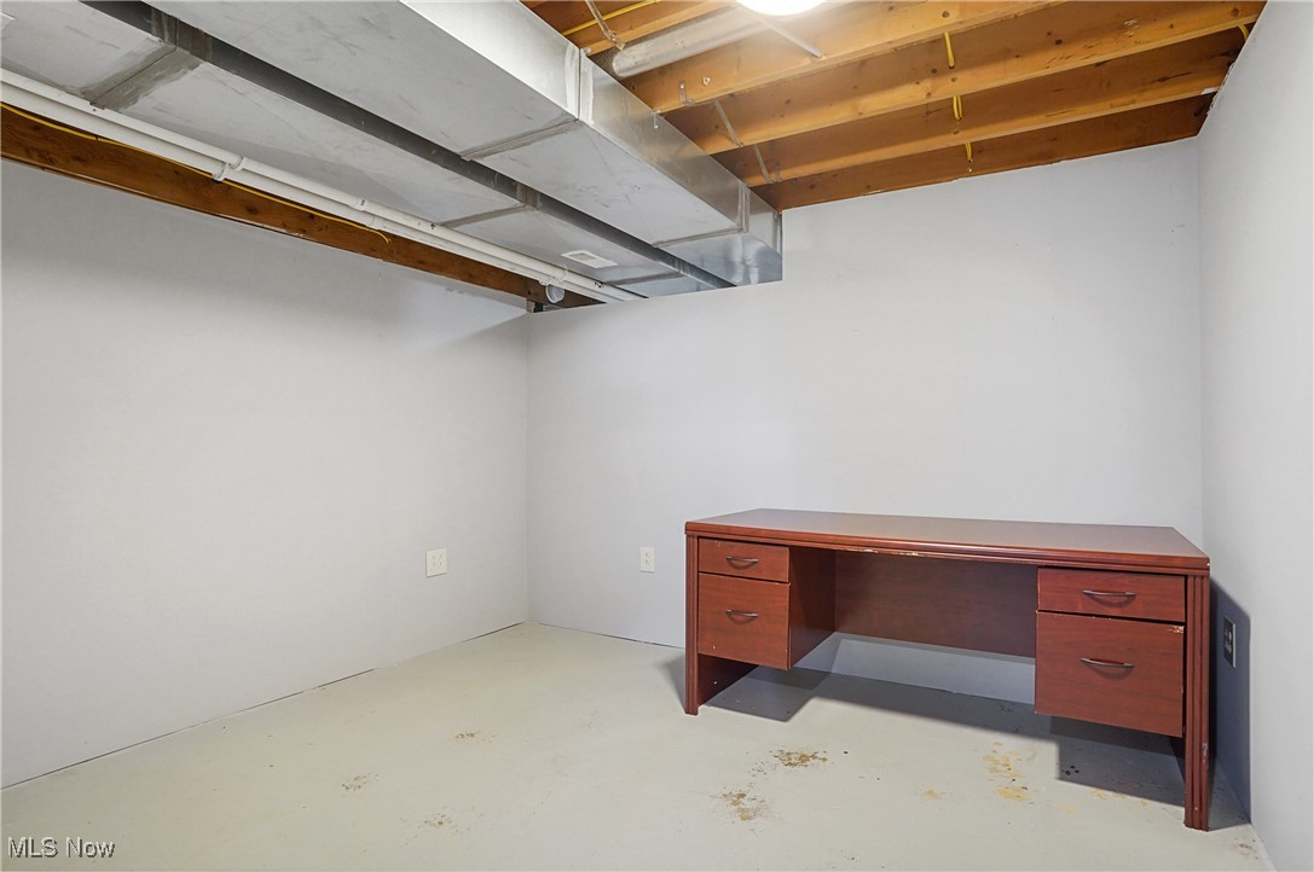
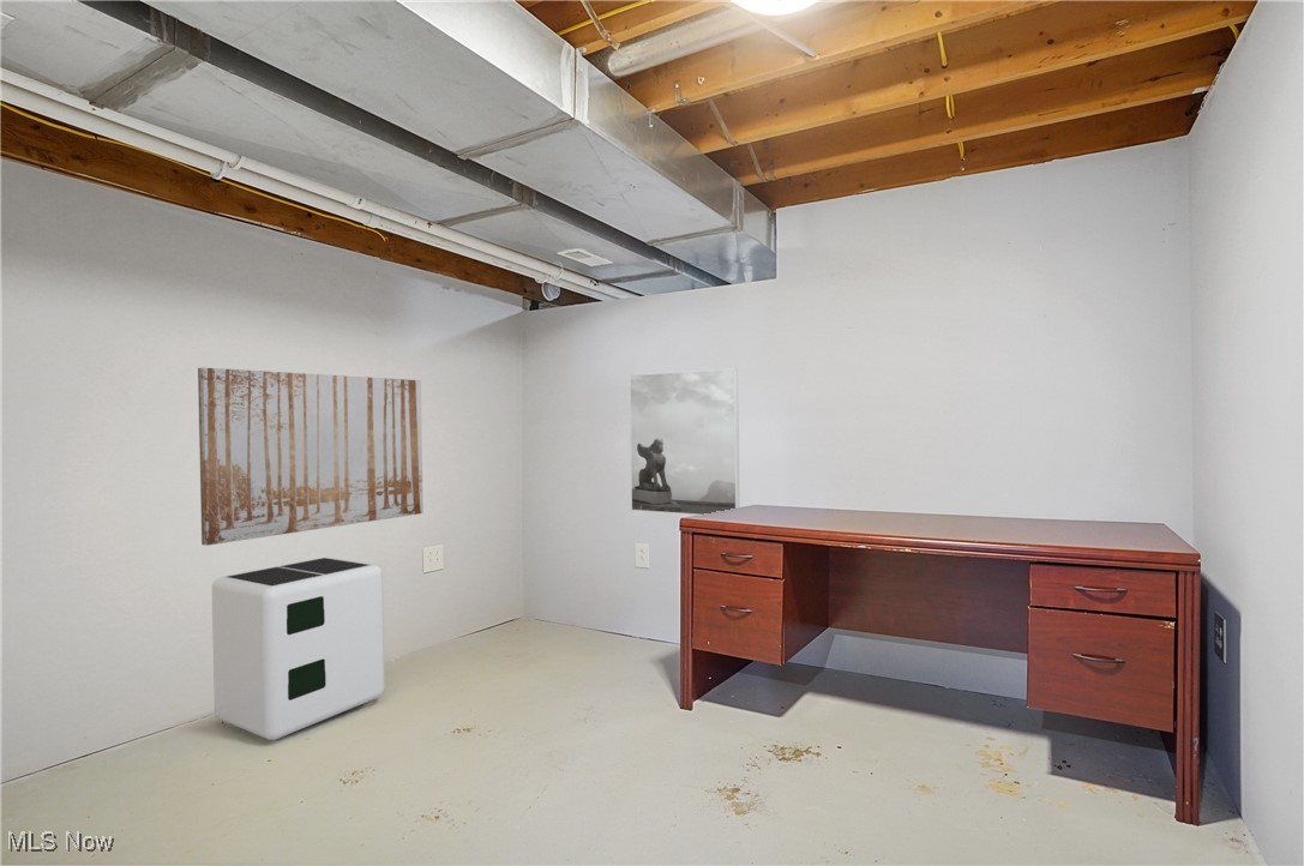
+ air purifier [211,557,386,741]
+ wall art [197,366,425,547]
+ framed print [629,368,740,516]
